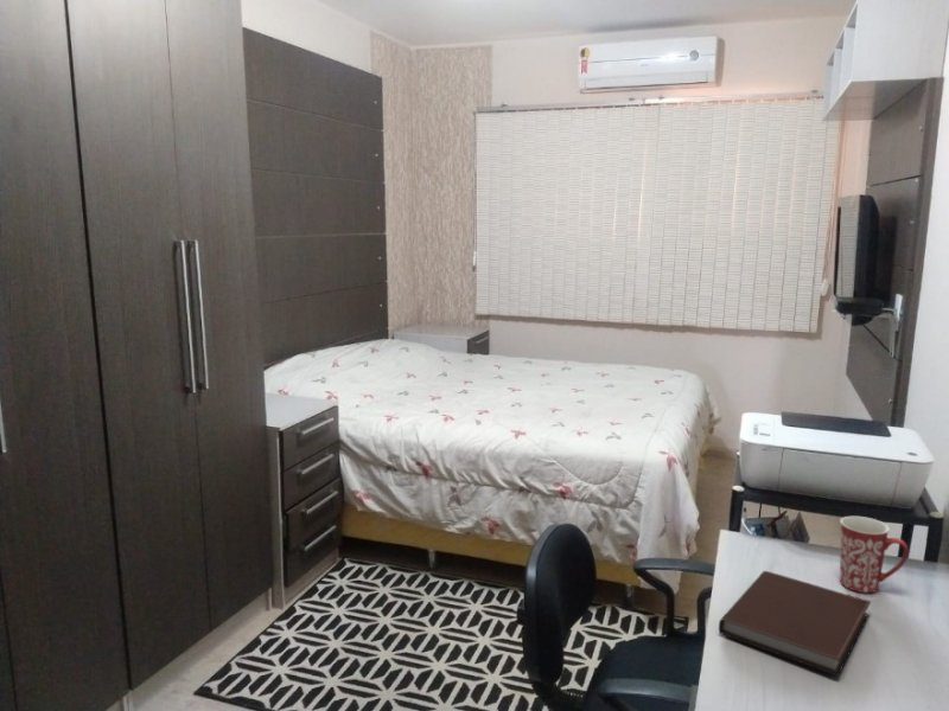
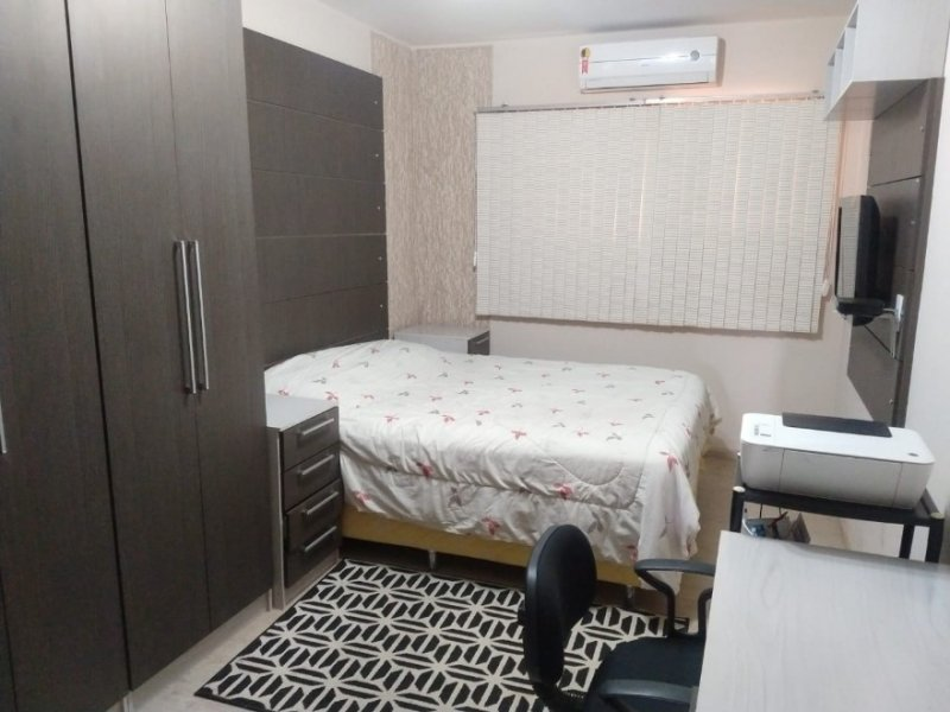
- mug [839,515,909,594]
- notebook [718,570,872,678]
